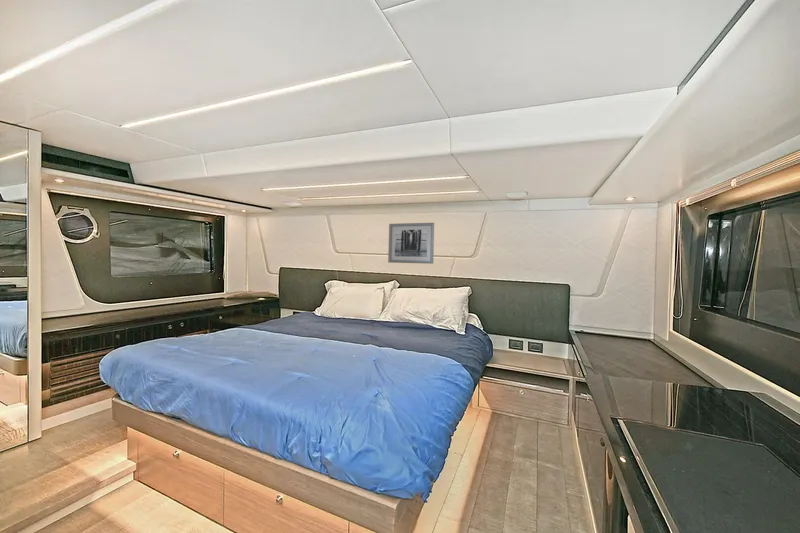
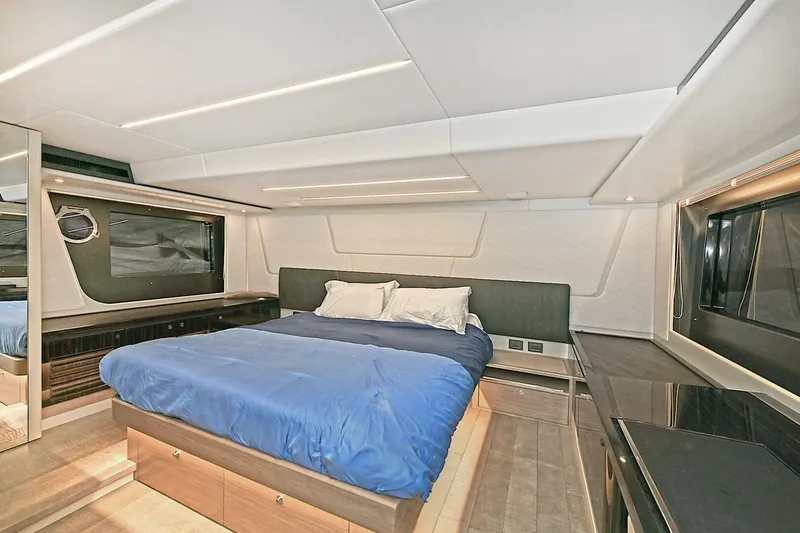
- wall art [387,222,435,265]
